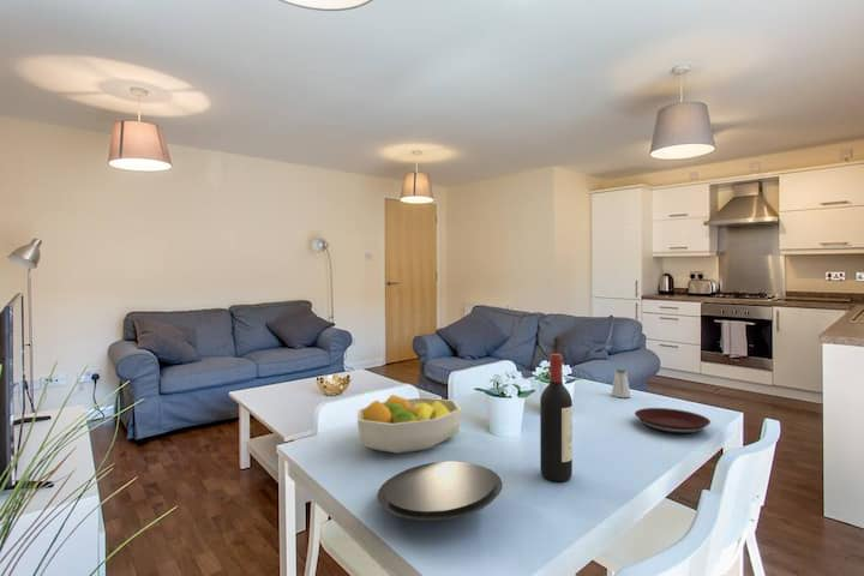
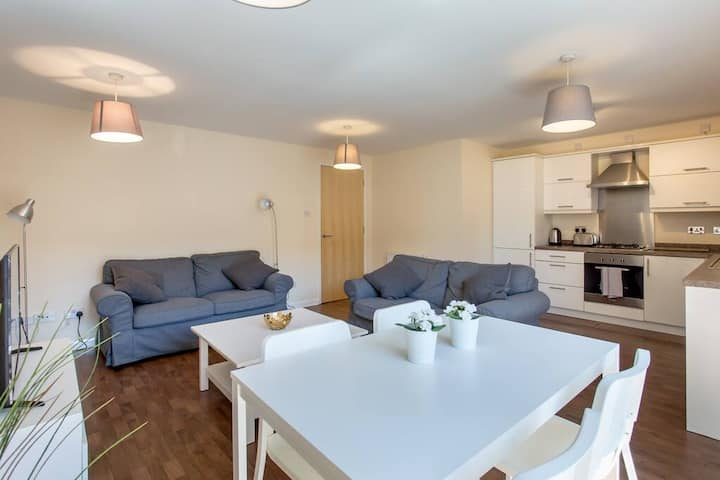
- plate [377,461,504,522]
- wine bottle [539,353,574,482]
- saltshaker [610,368,632,398]
- fruit bowl [356,394,463,455]
- plate [634,407,712,434]
